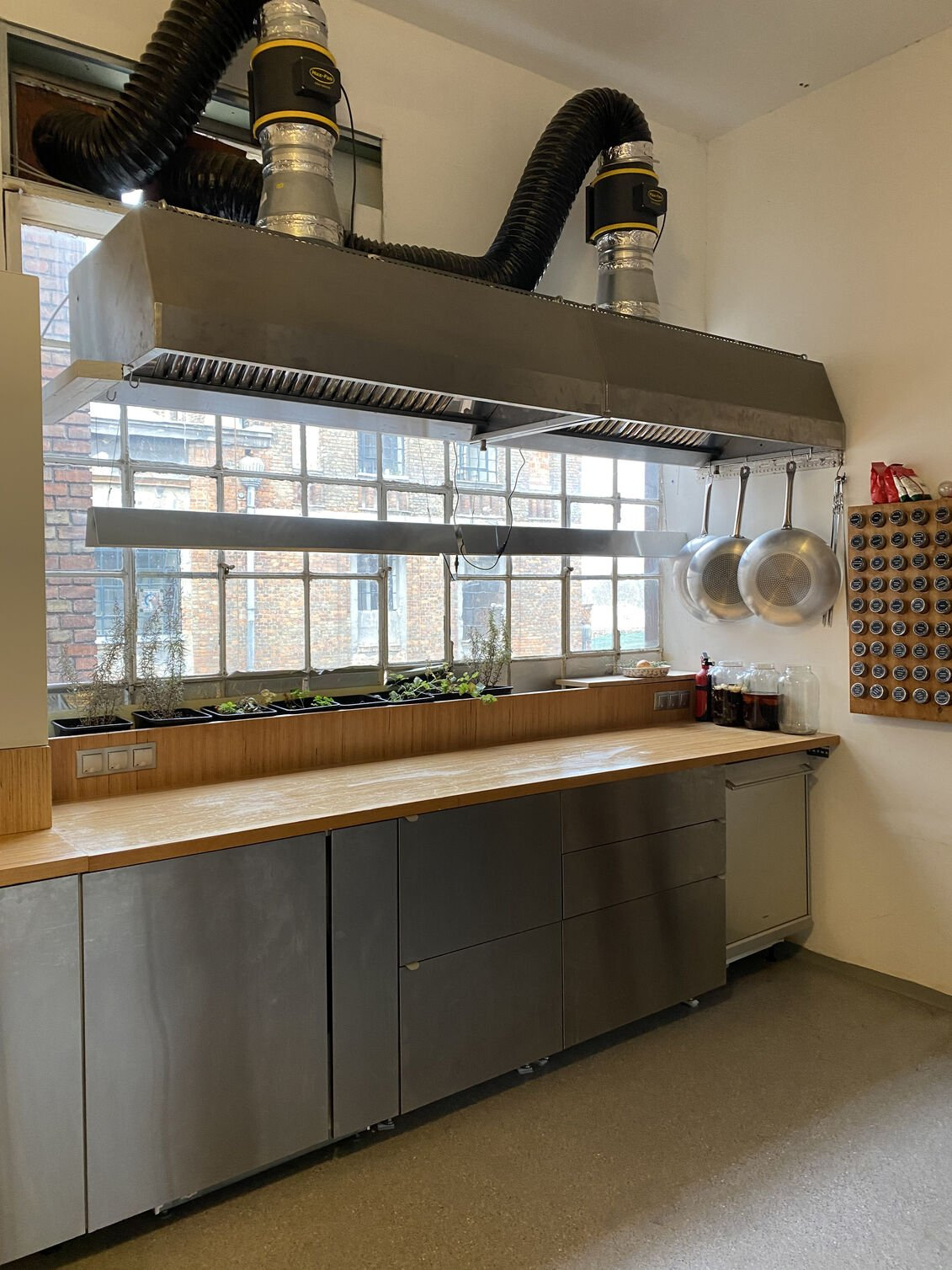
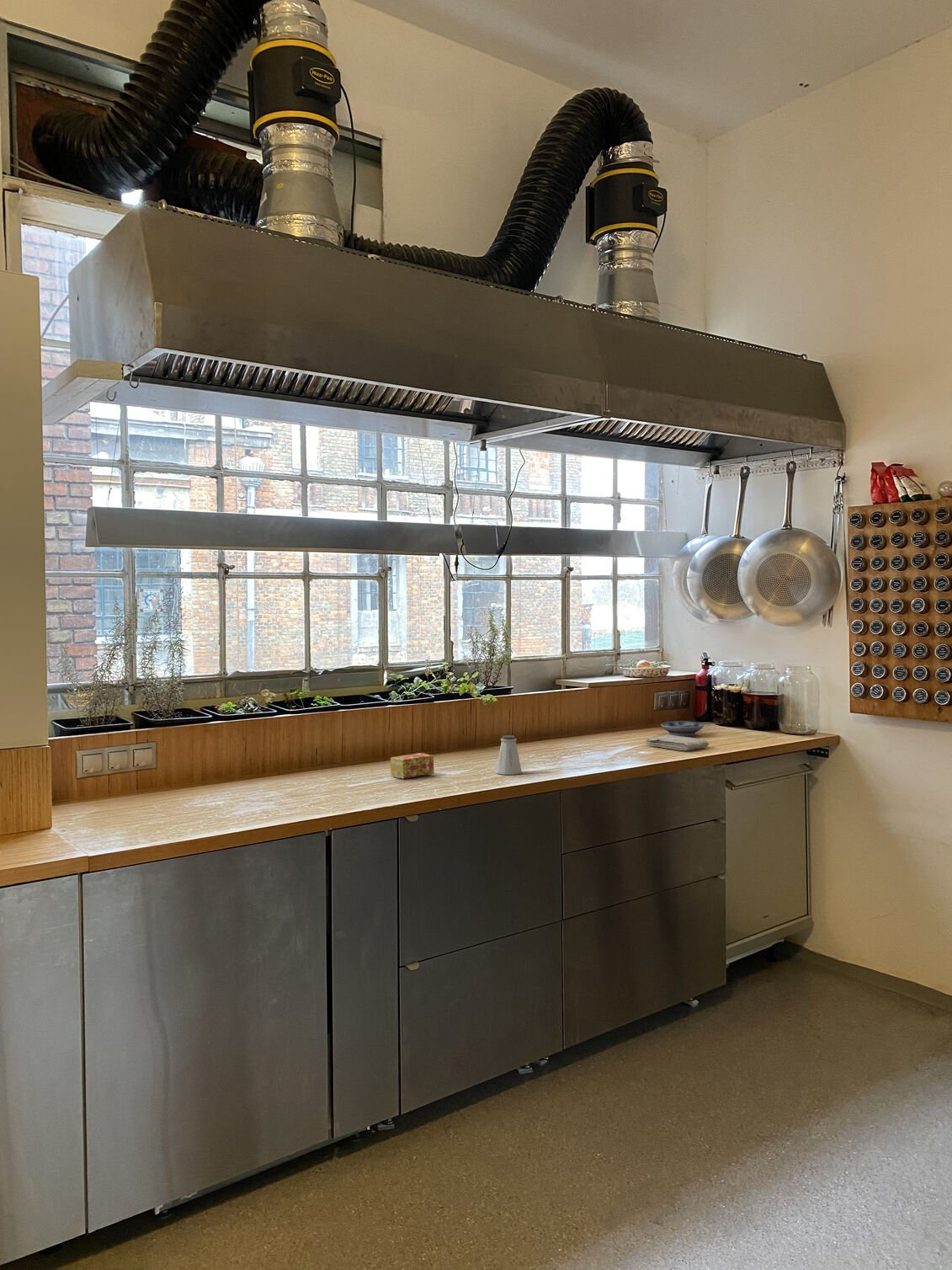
+ saltshaker [495,734,523,776]
+ washcloth [645,734,710,751]
+ bowl [661,720,705,737]
+ tea box [390,752,435,780]
